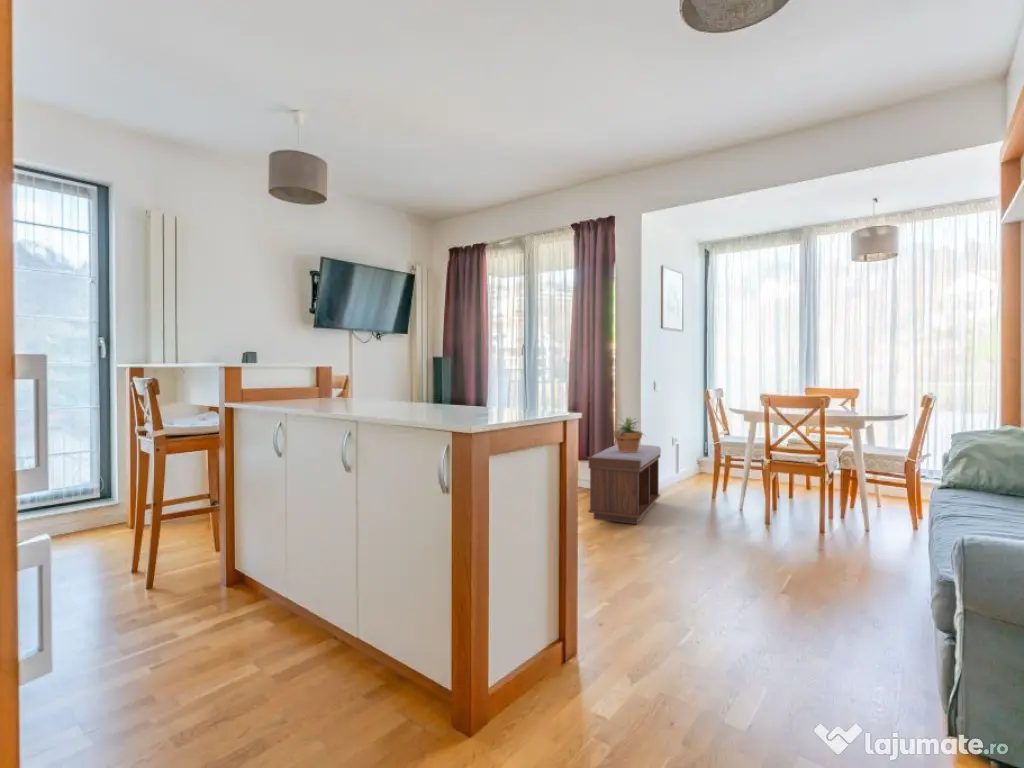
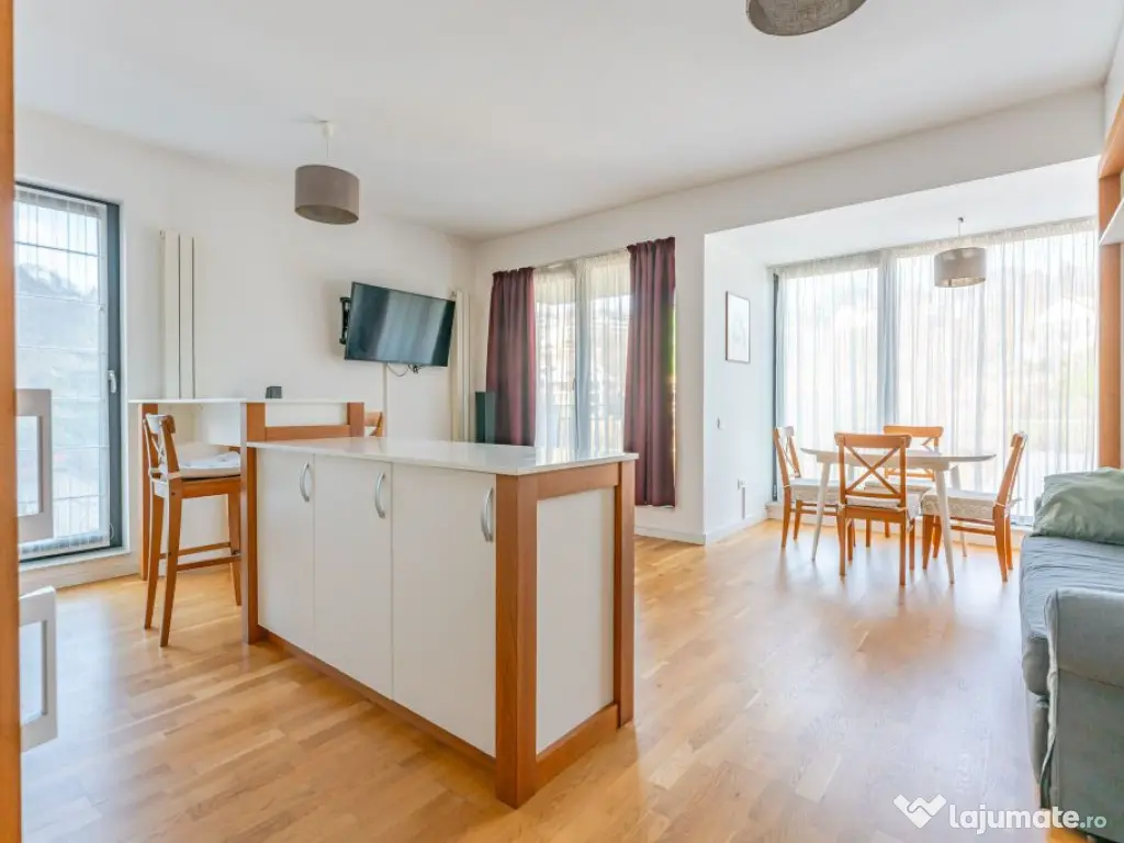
- bench [587,444,662,525]
- potted plant [609,415,646,453]
